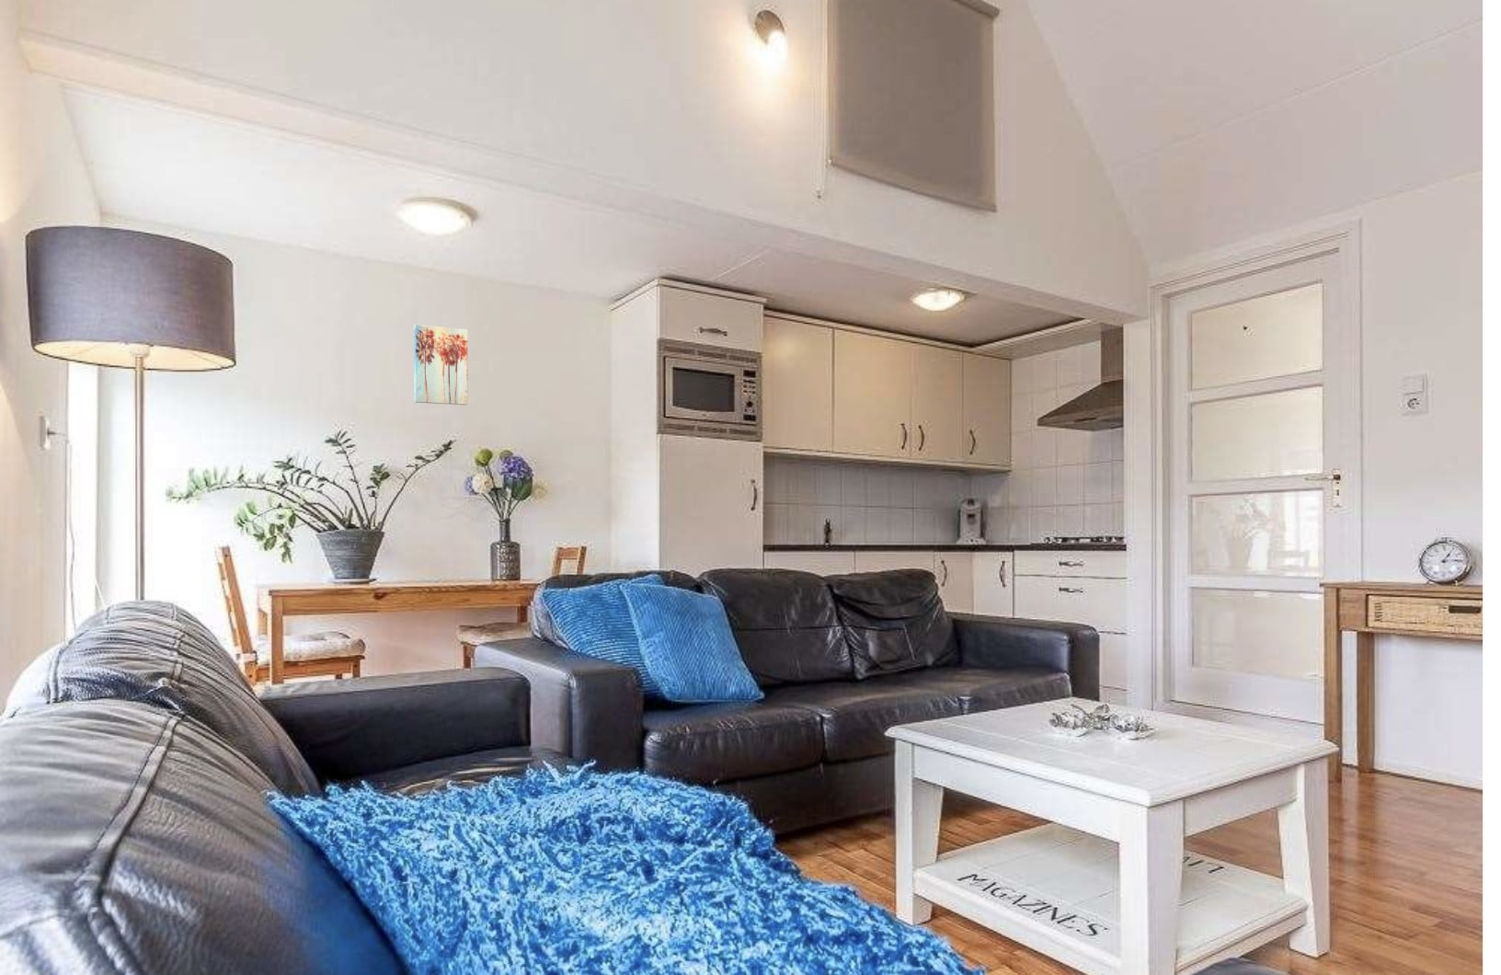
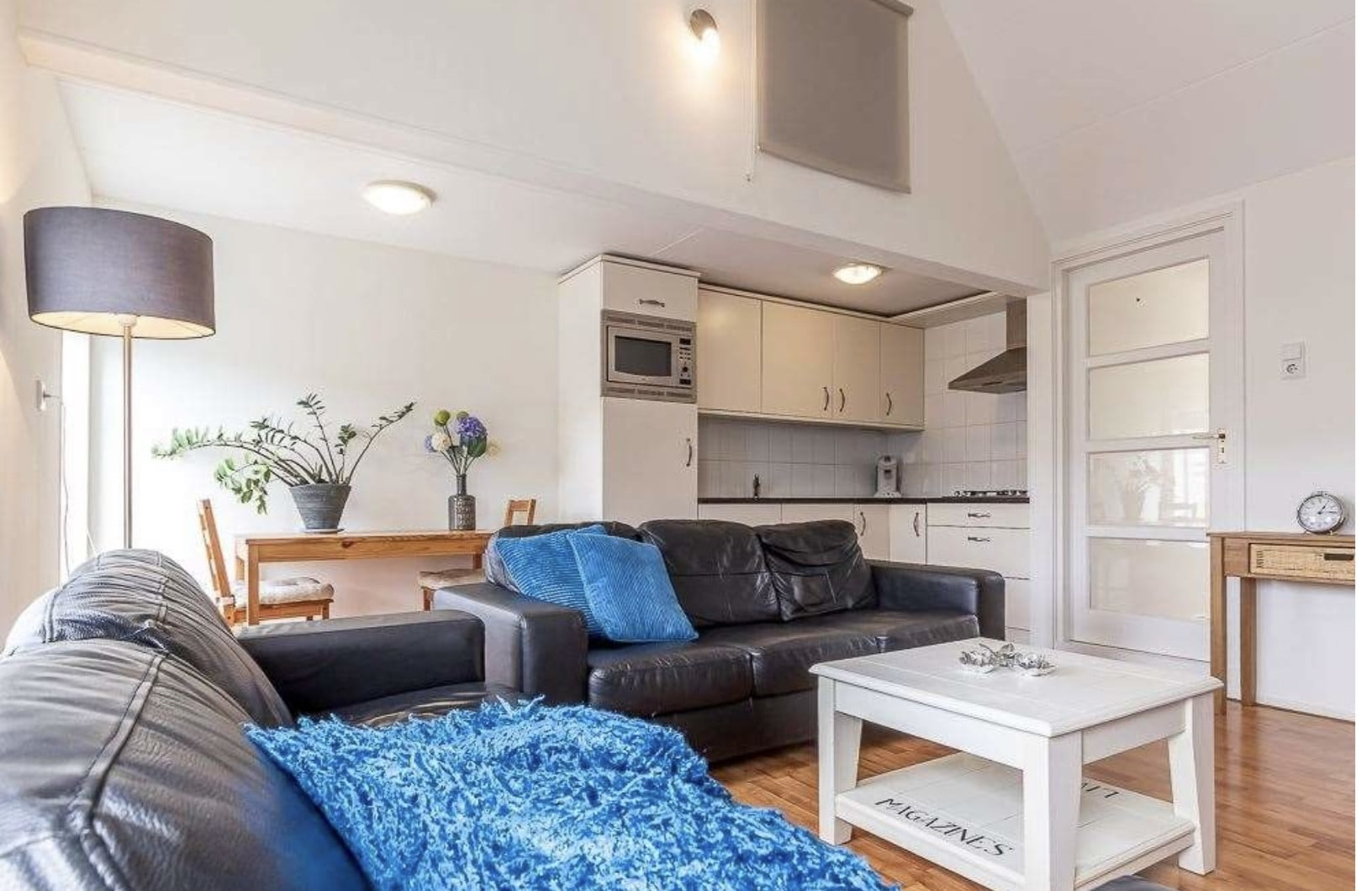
- wall art [412,324,469,406]
